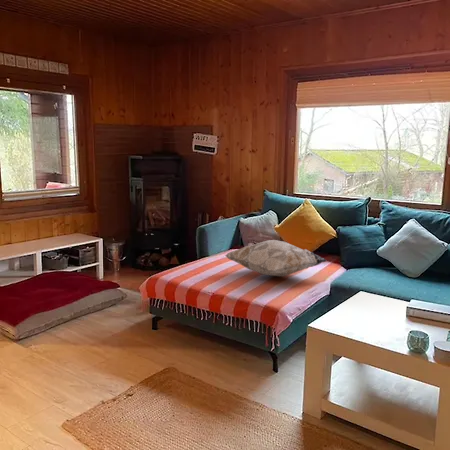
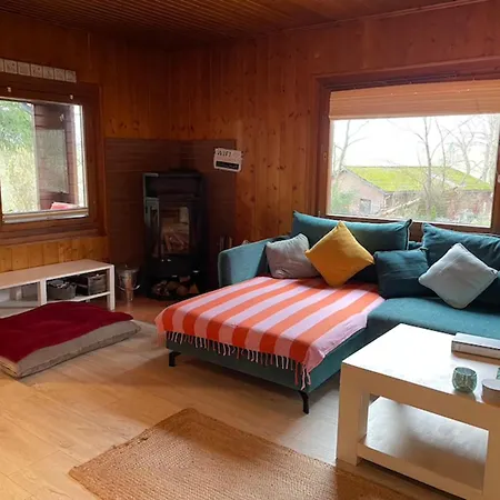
- decorative pillow [224,239,328,277]
